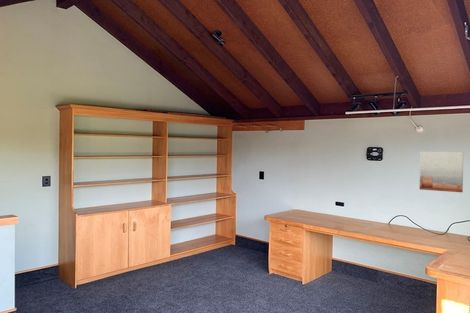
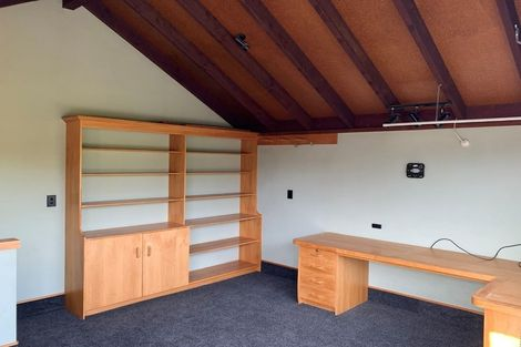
- wall art [419,151,464,193]
